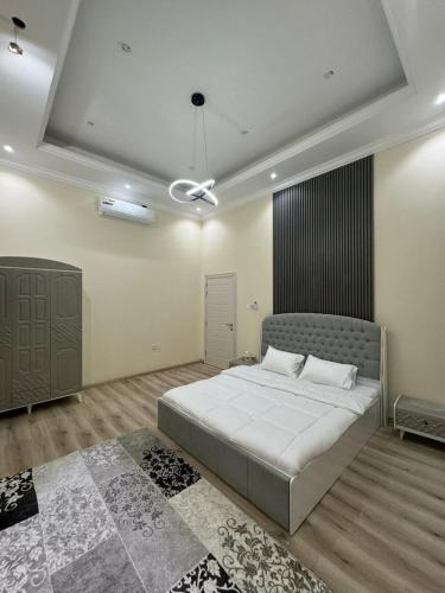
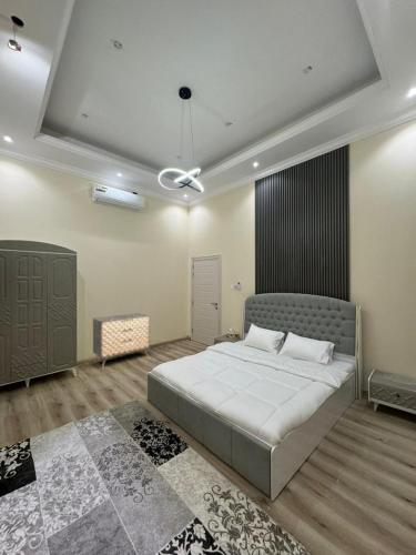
+ dresser [92,312,151,369]
